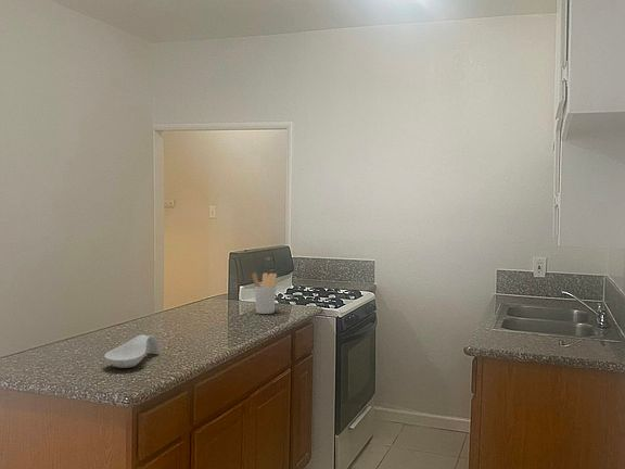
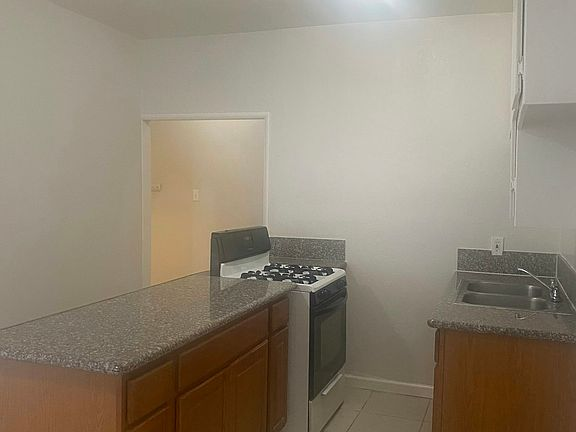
- spoon rest [103,333,162,369]
- utensil holder [252,271,281,315]
